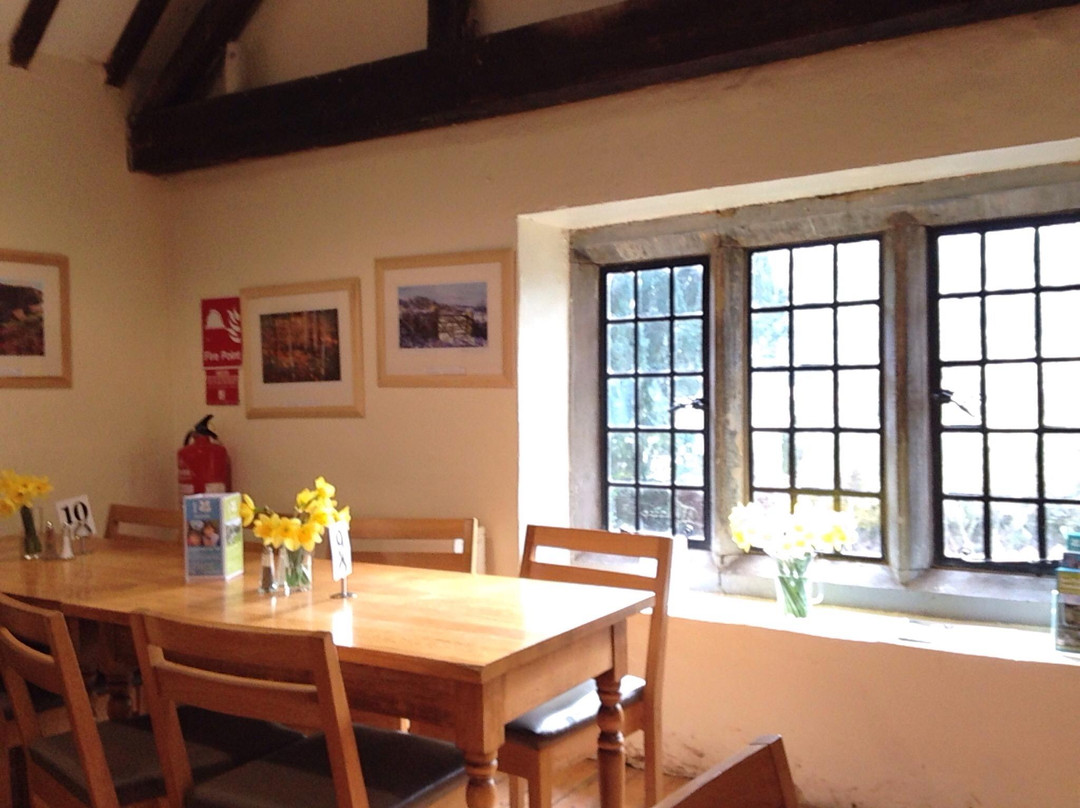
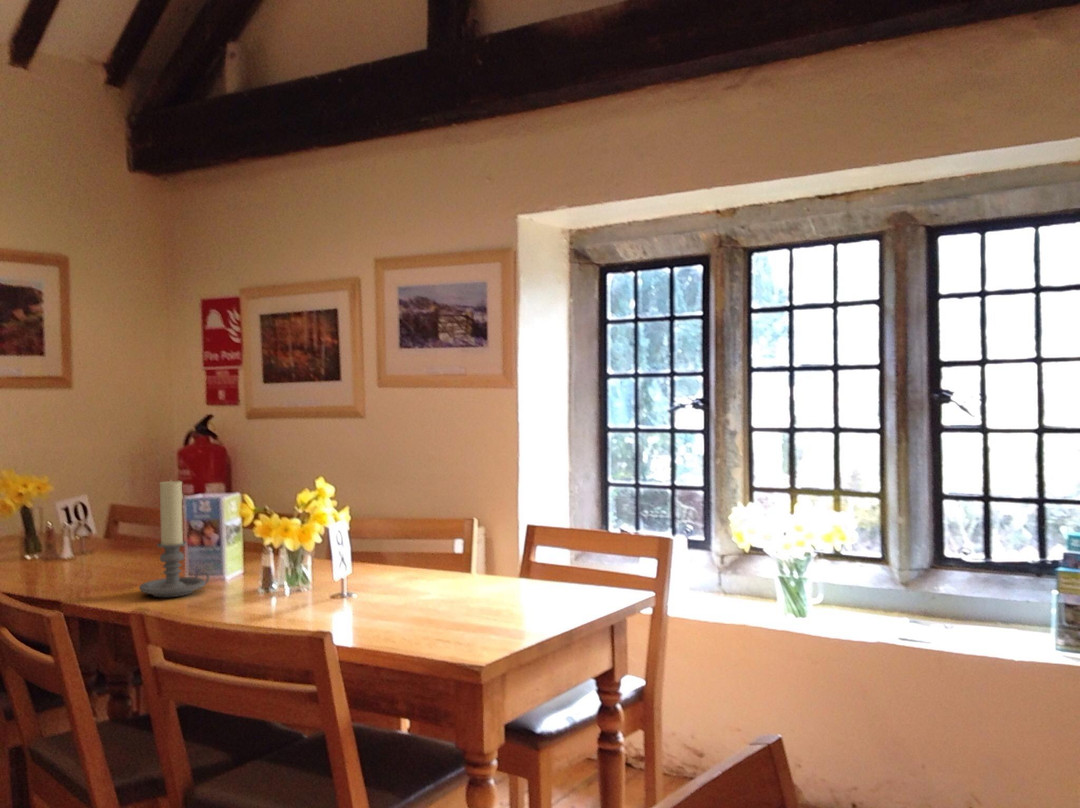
+ candle holder [138,478,210,598]
